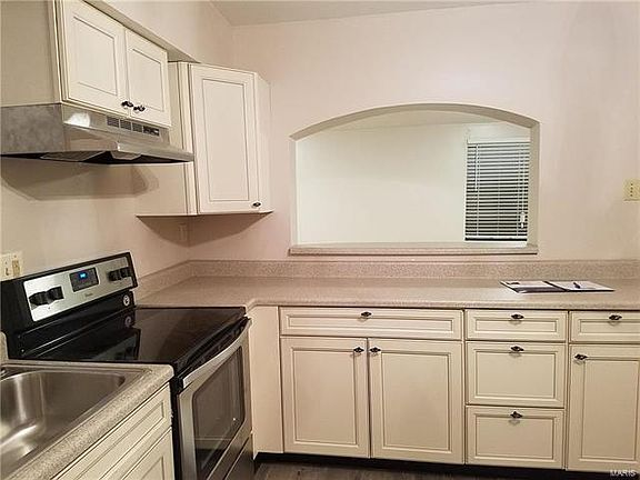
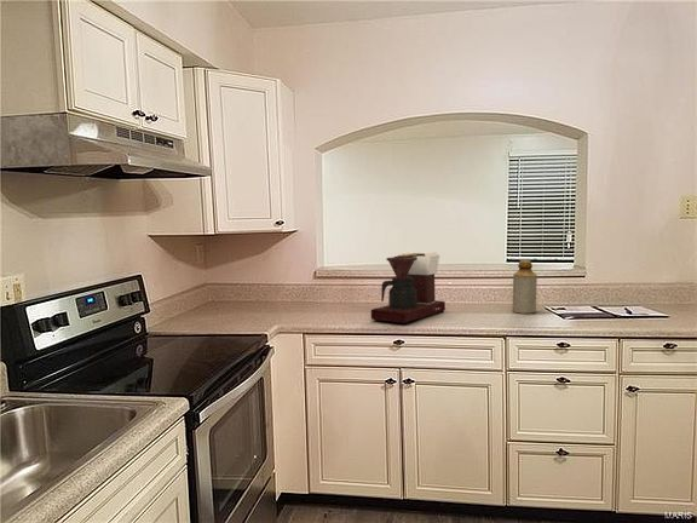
+ coffee maker [370,251,447,324]
+ bottle [512,259,538,315]
